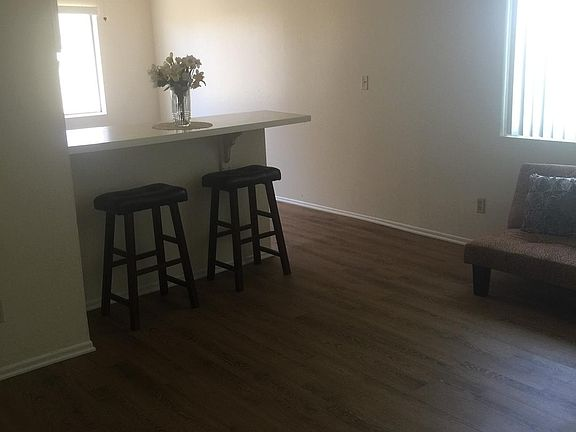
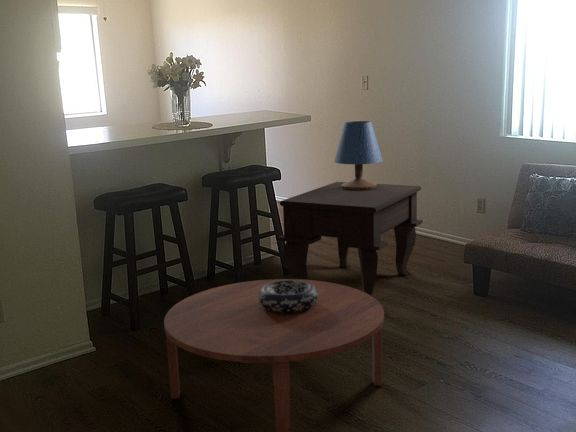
+ coffee table [163,278,385,432]
+ table lamp [333,120,384,190]
+ decorative bowl [259,280,318,313]
+ side table [277,181,424,296]
